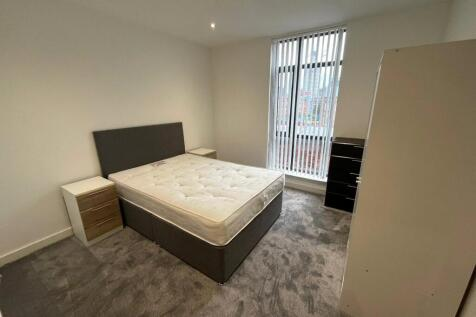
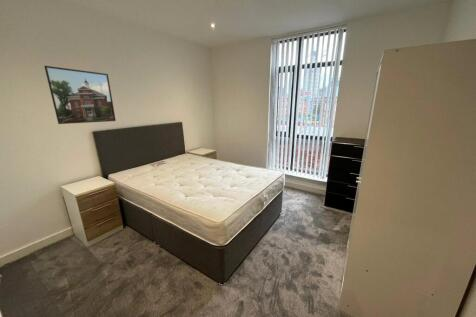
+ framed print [43,65,116,125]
